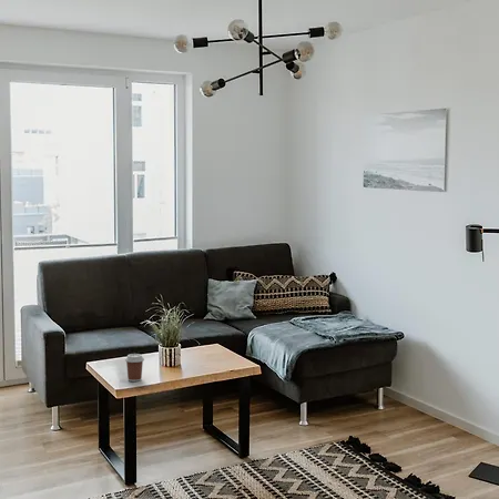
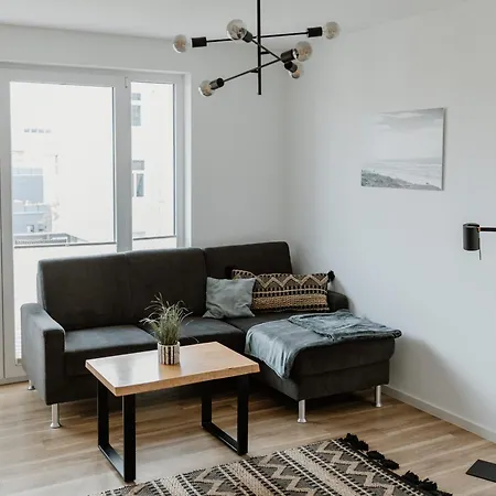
- coffee cup [124,353,145,383]
